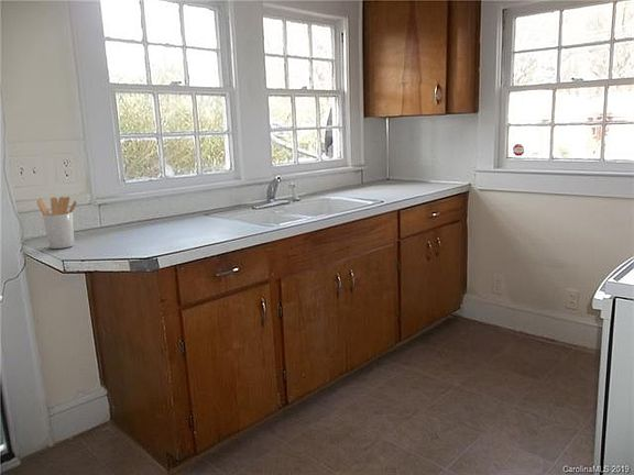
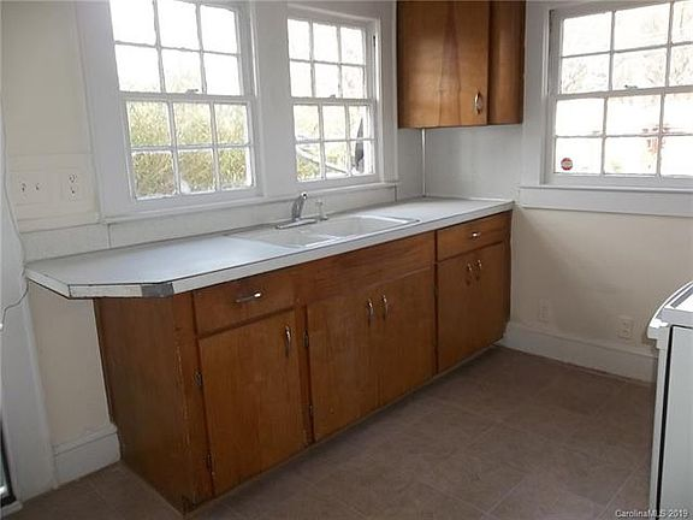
- utensil holder [36,196,78,250]
